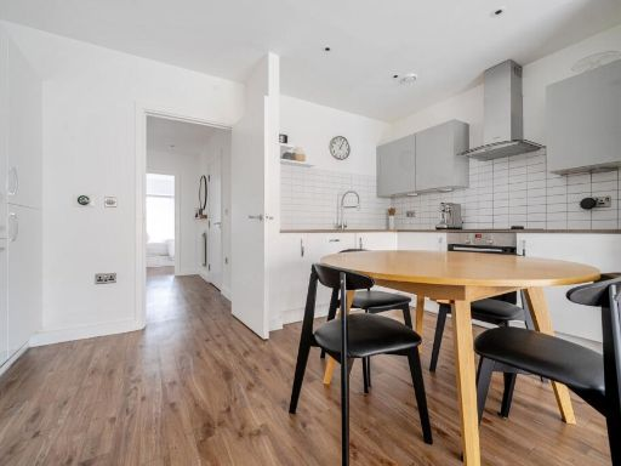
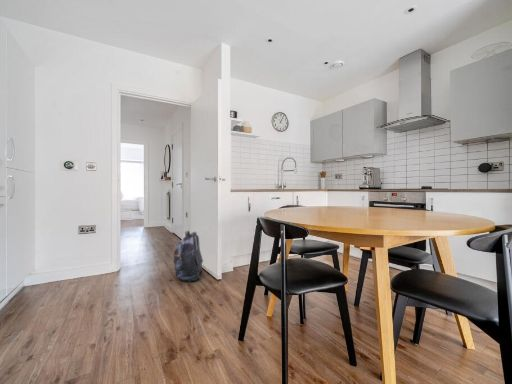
+ backpack [173,230,204,283]
